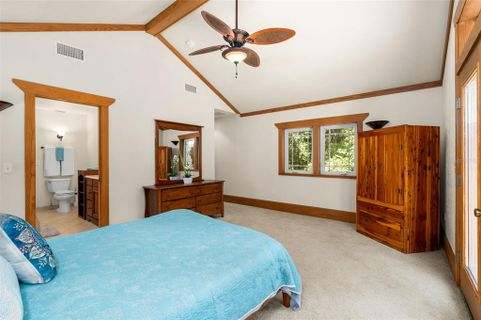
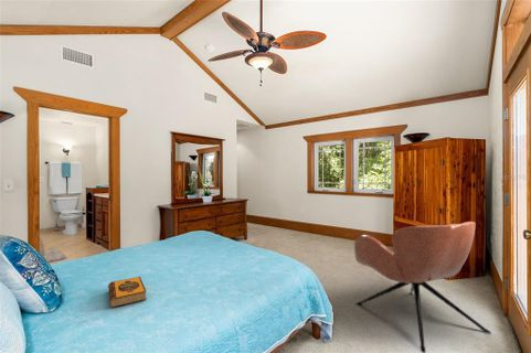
+ hardback book [107,276,147,309]
+ armchair [353,221,492,353]
